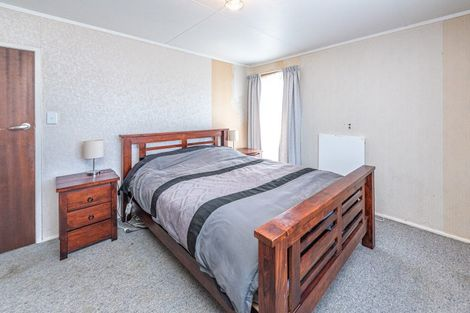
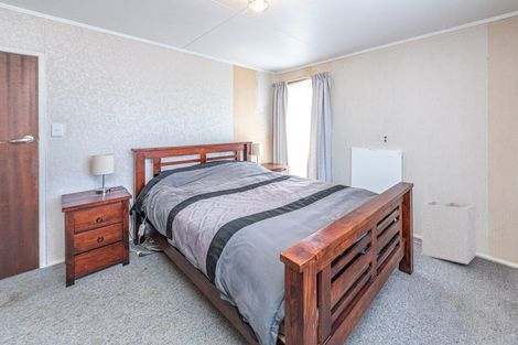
+ laundry hamper [421,201,476,266]
